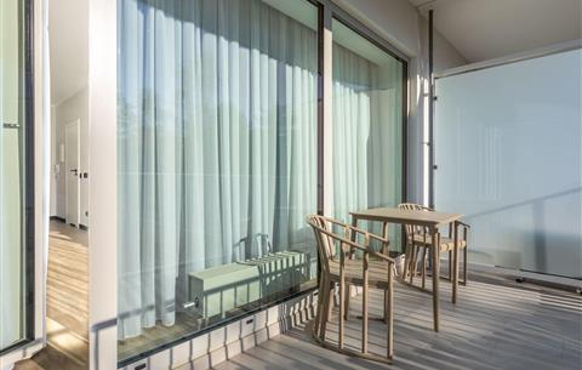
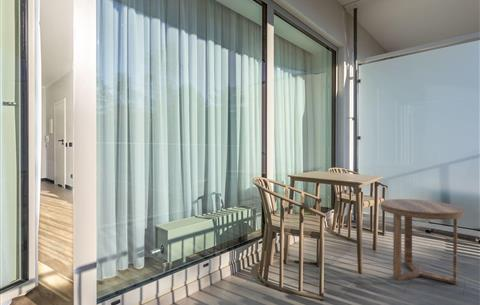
+ side table [380,198,464,285]
